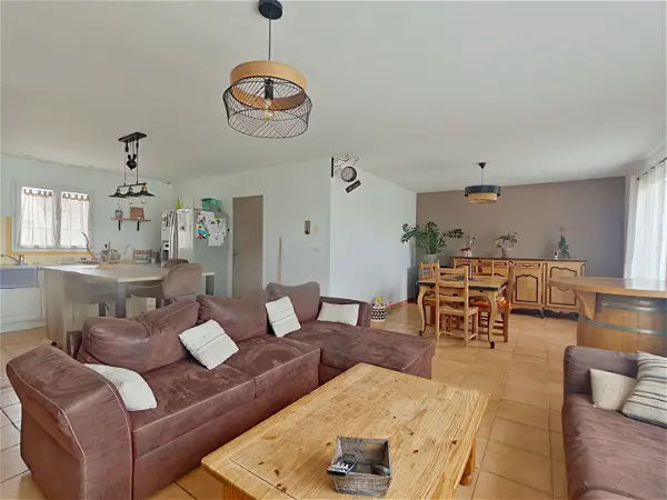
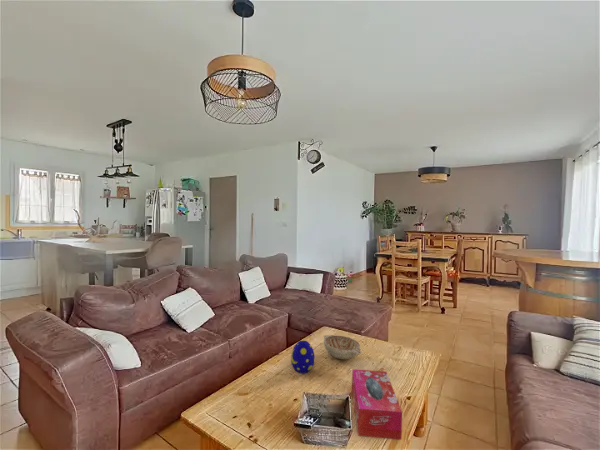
+ decorative egg [290,339,316,374]
+ decorative bowl [323,334,362,360]
+ tissue box [351,368,403,441]
